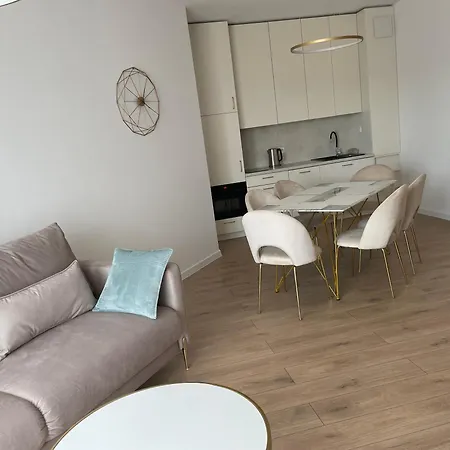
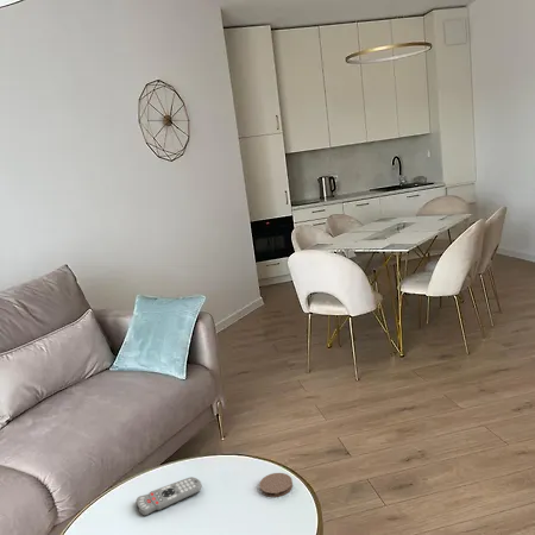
+ coaster [258,472,294,498]
+ remote control [134,476,203,517]
